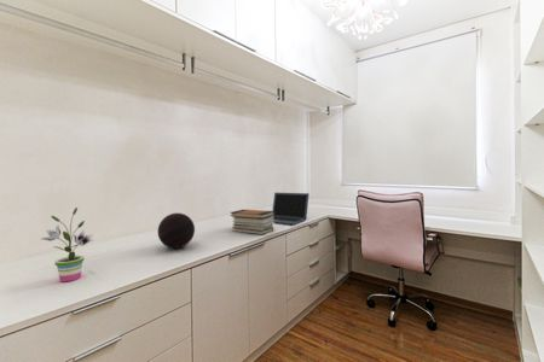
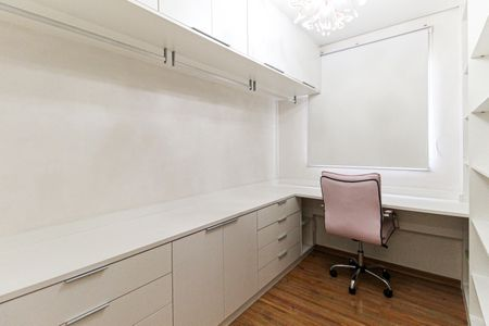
- potted plant [40,206,96,282]
- laptop [271,192,311,226]
- decorative orb [157,212,196,250]
- book stack [228,209,276,235]
